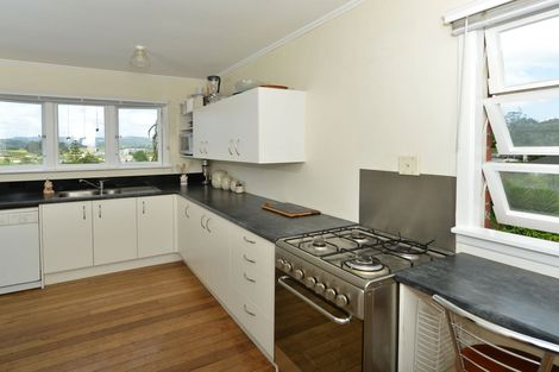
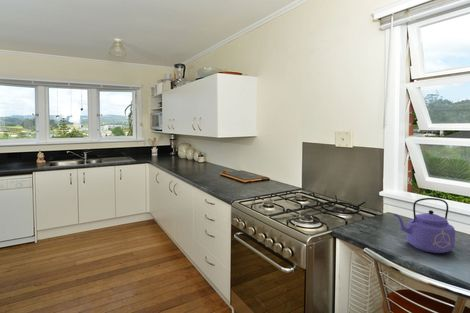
+ kettle [393,197,456,254]
